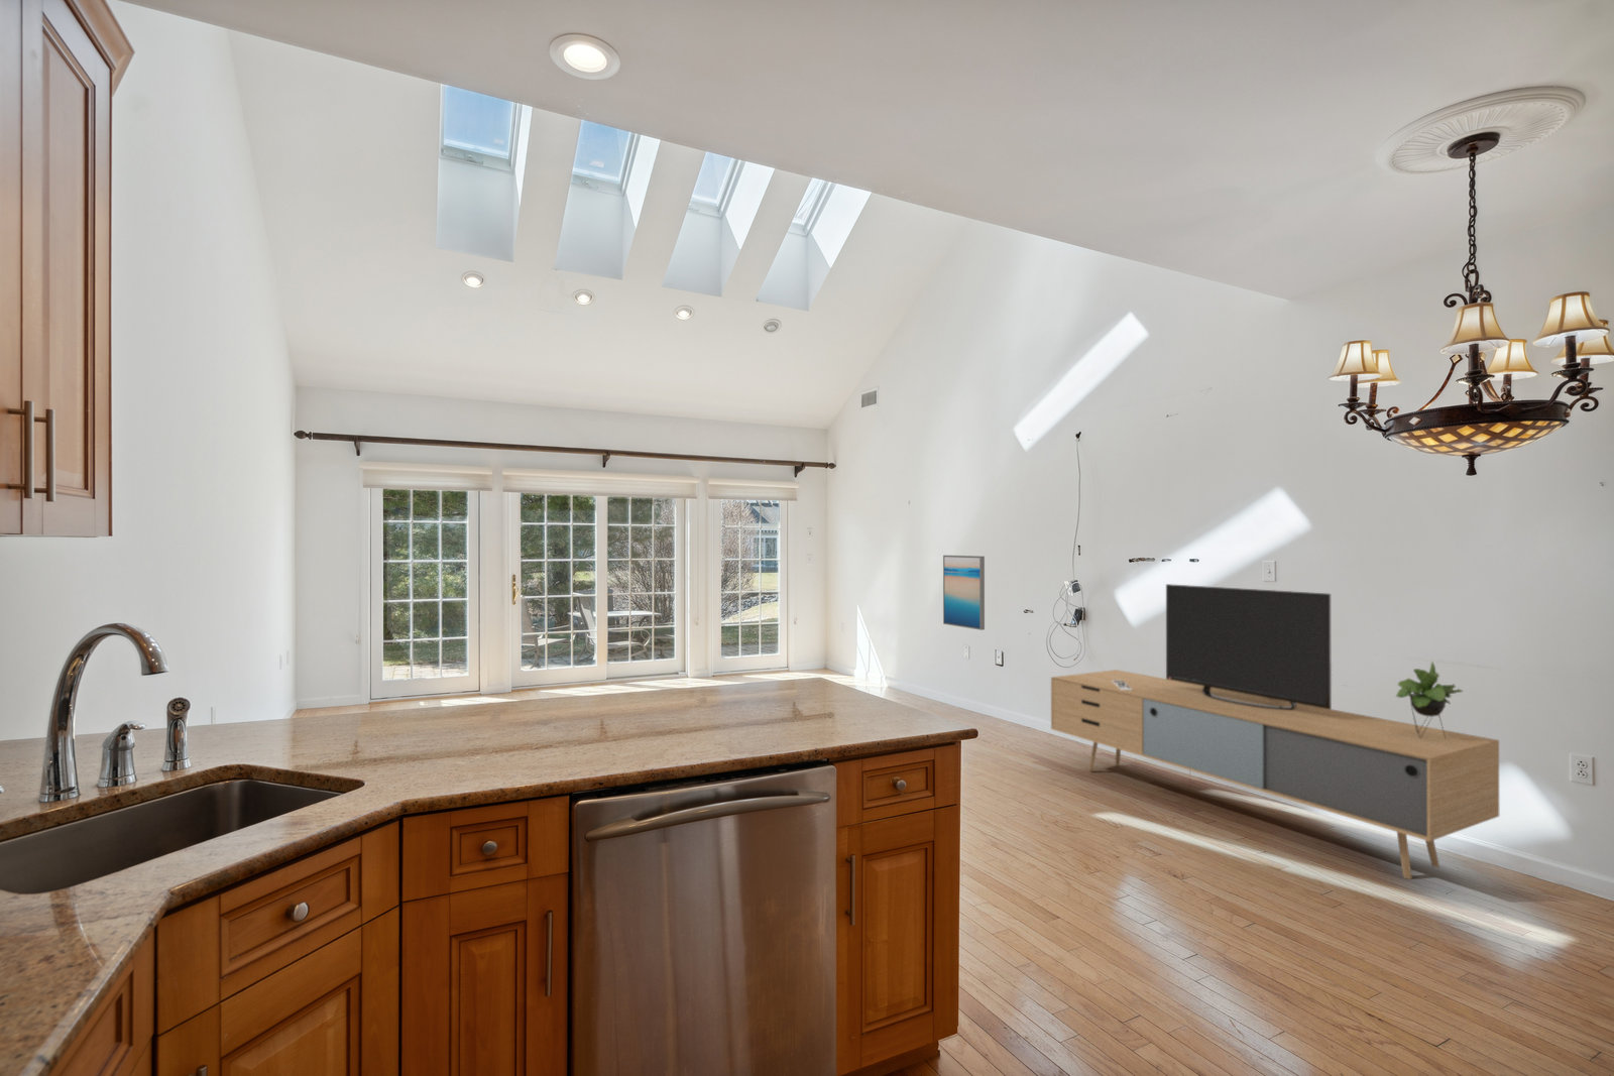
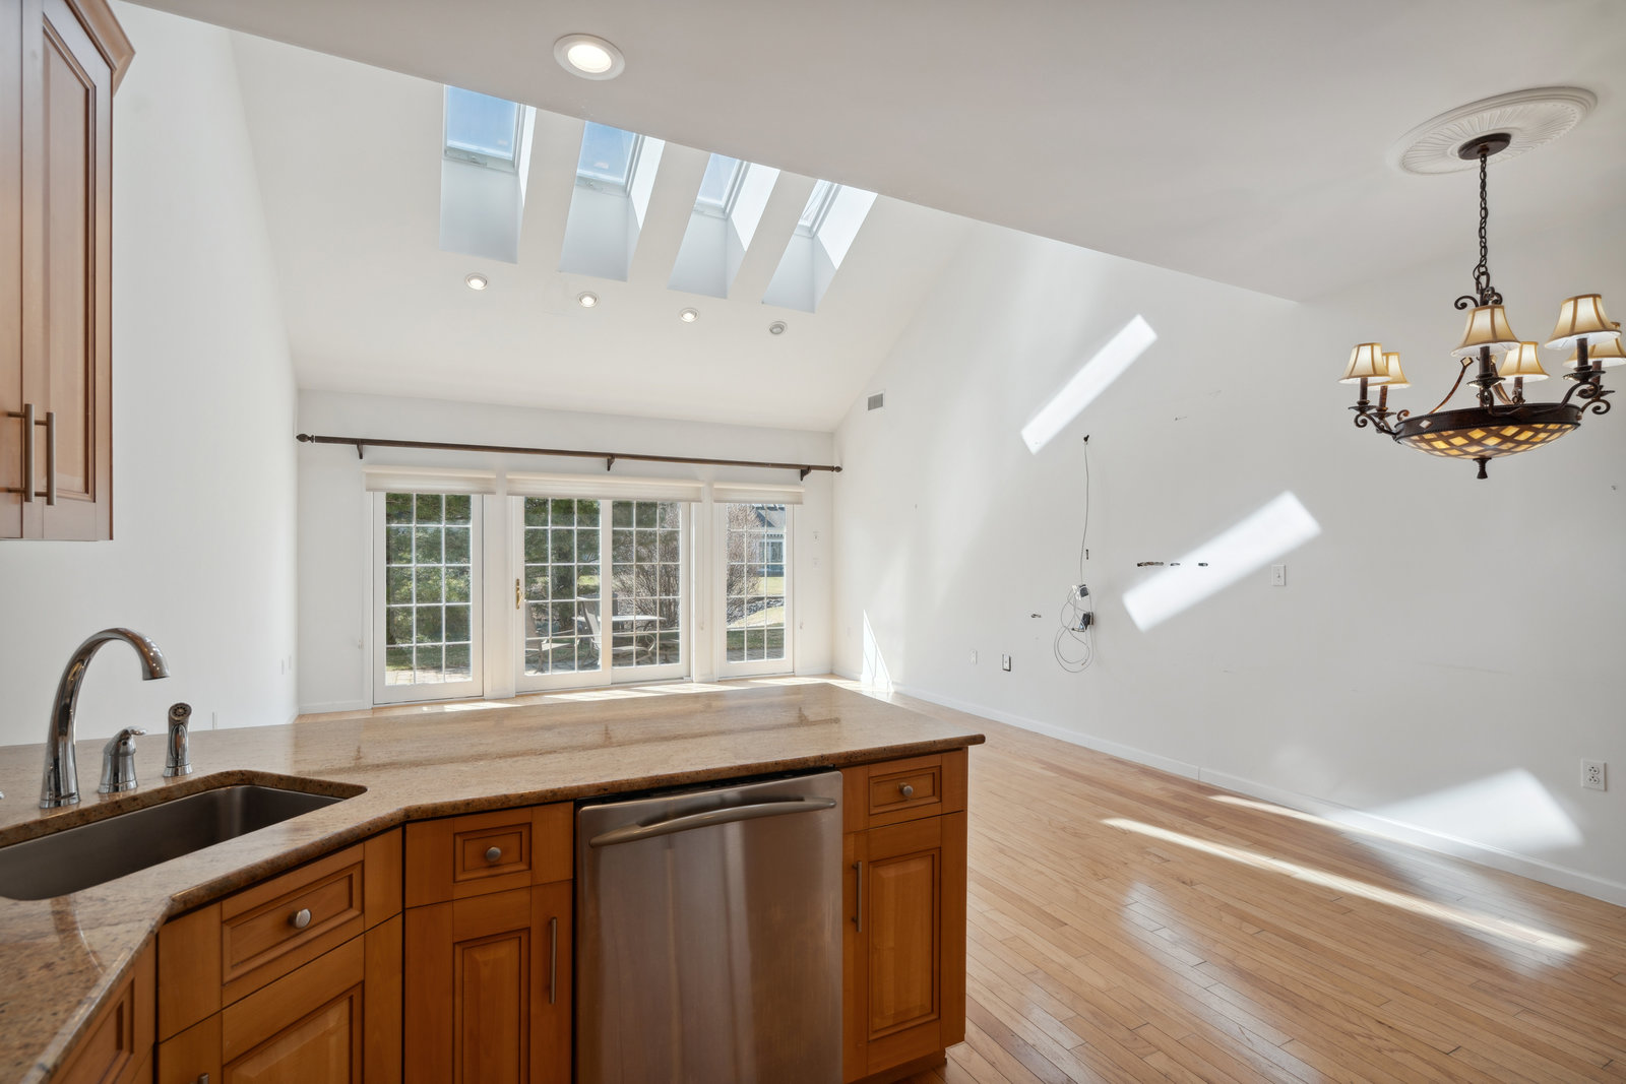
- wall art [943,555,986,632]
- media console [1050,582,1500,880]
